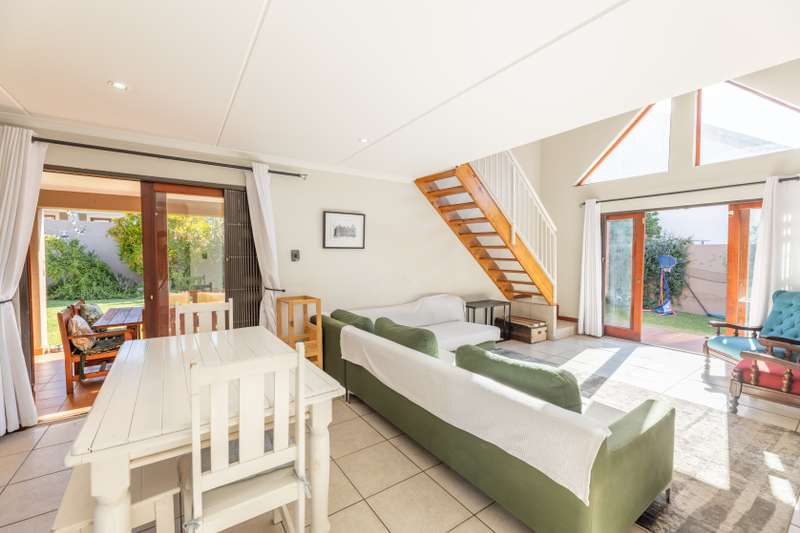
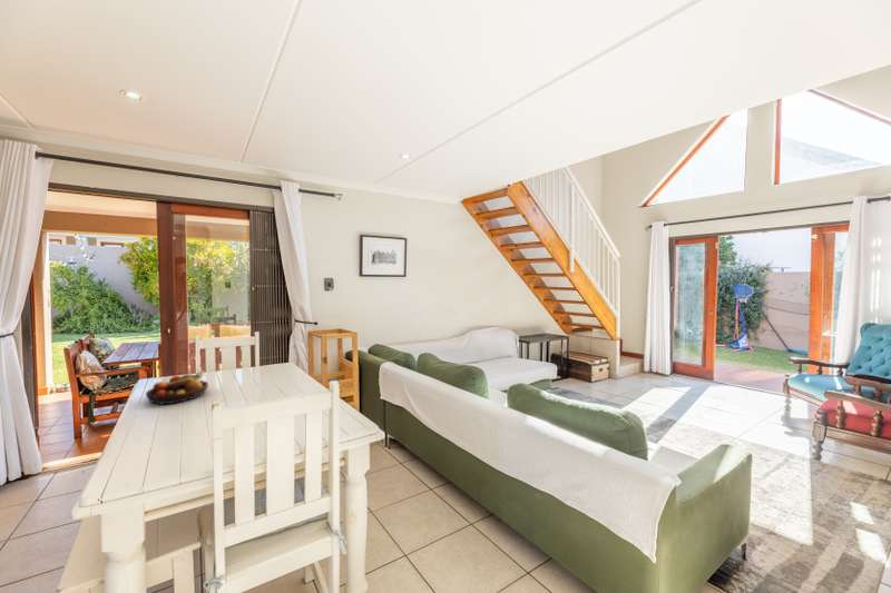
+ fruit bowl [145,369,209,406]
